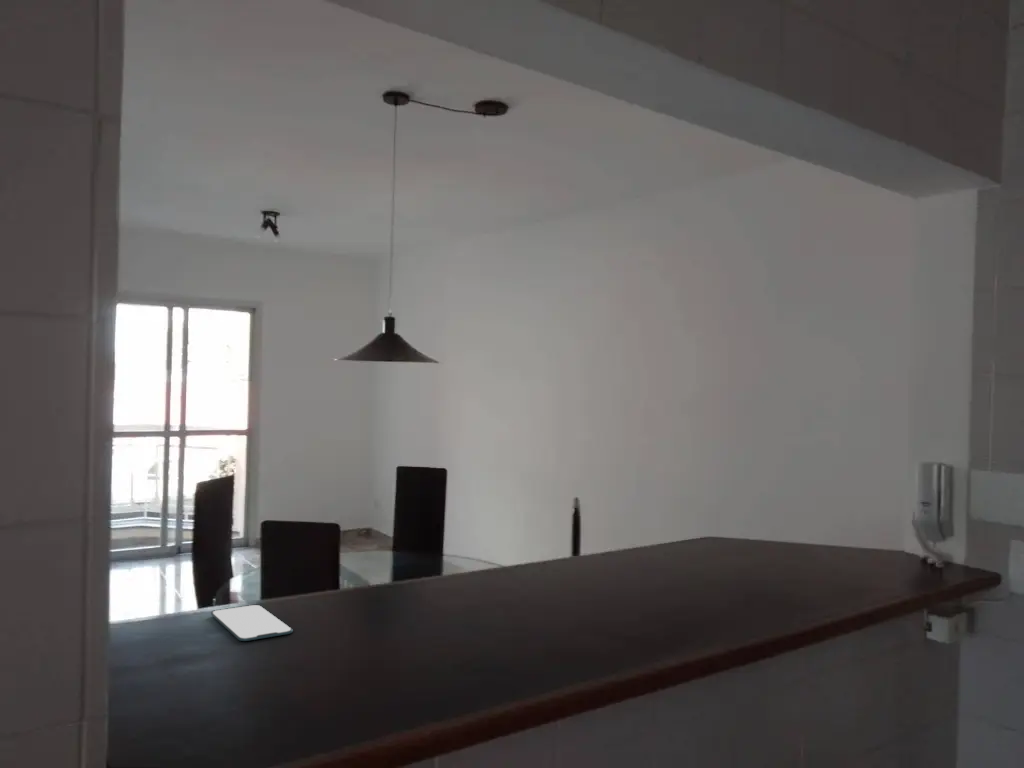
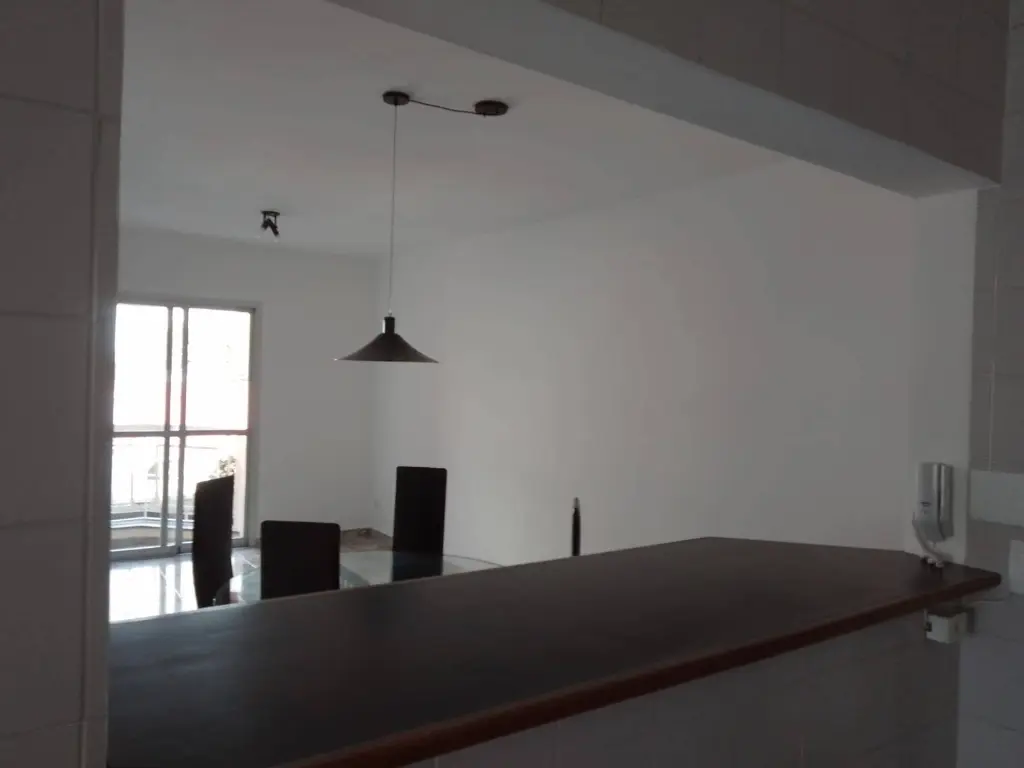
- smartphone [210,604,294,642]
